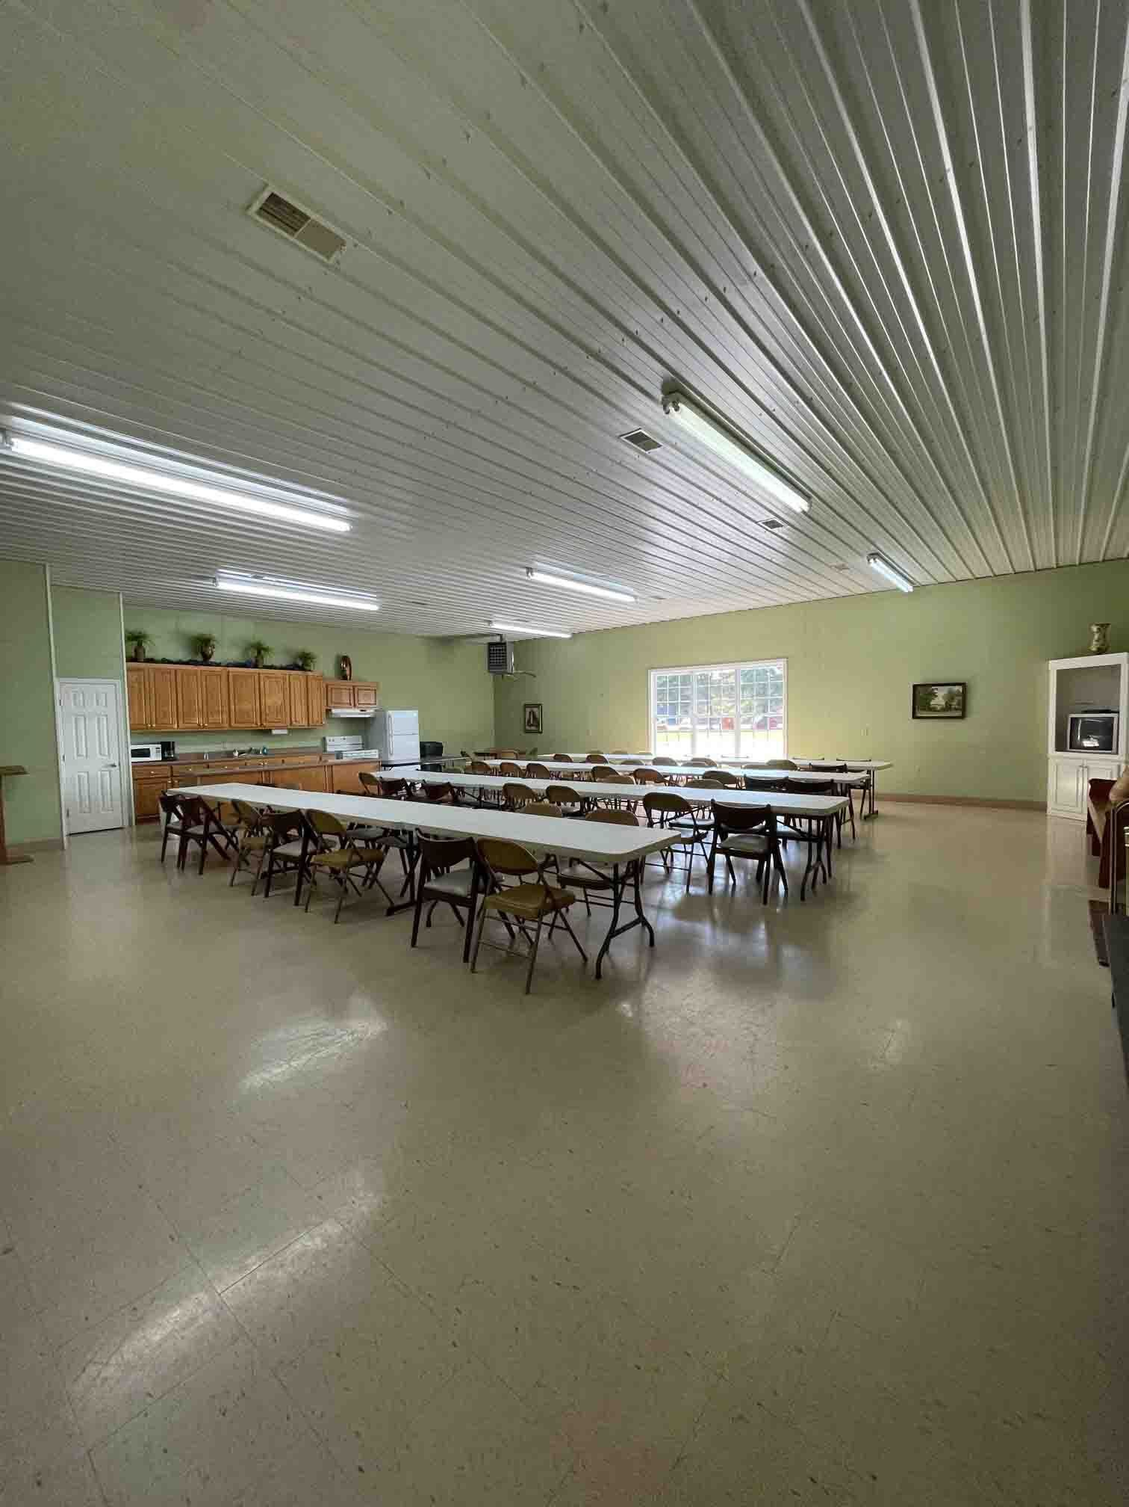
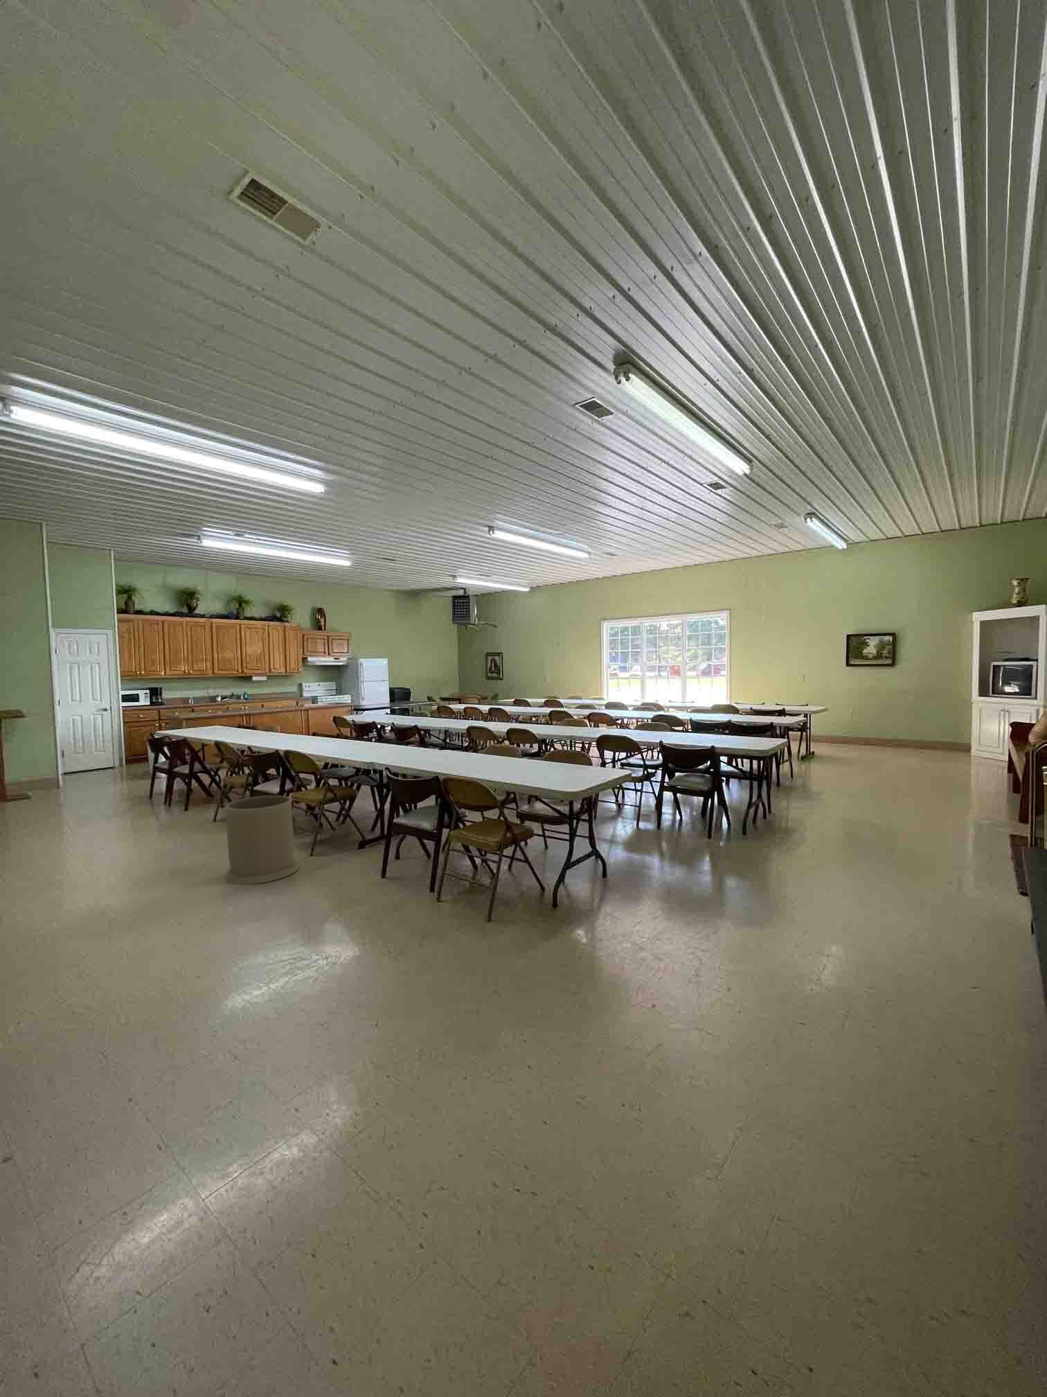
+ trash can [224,795,300,884]
